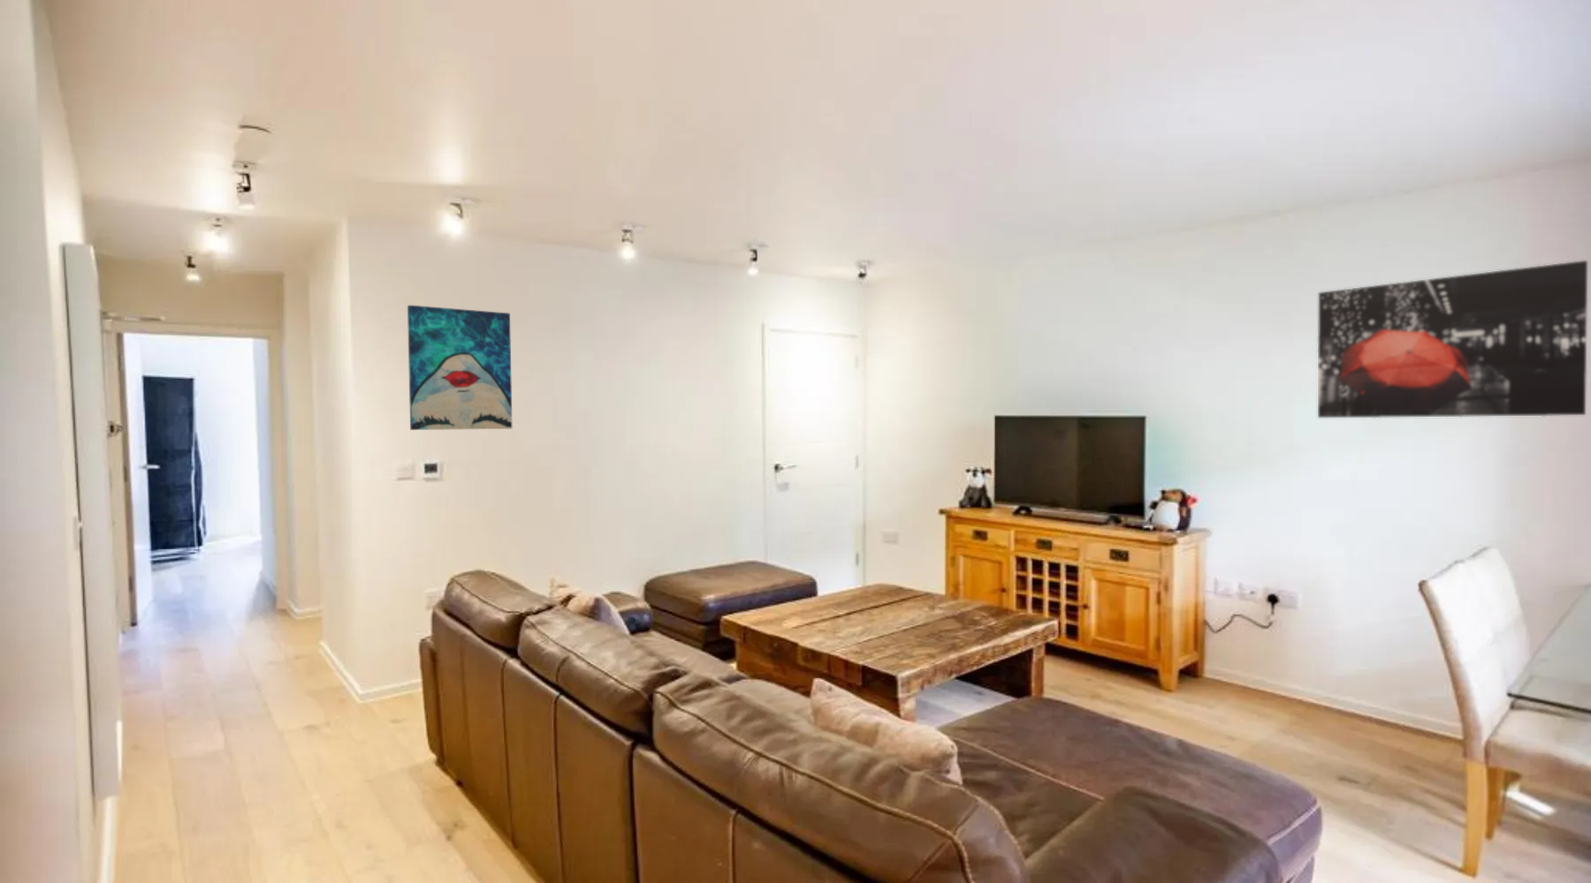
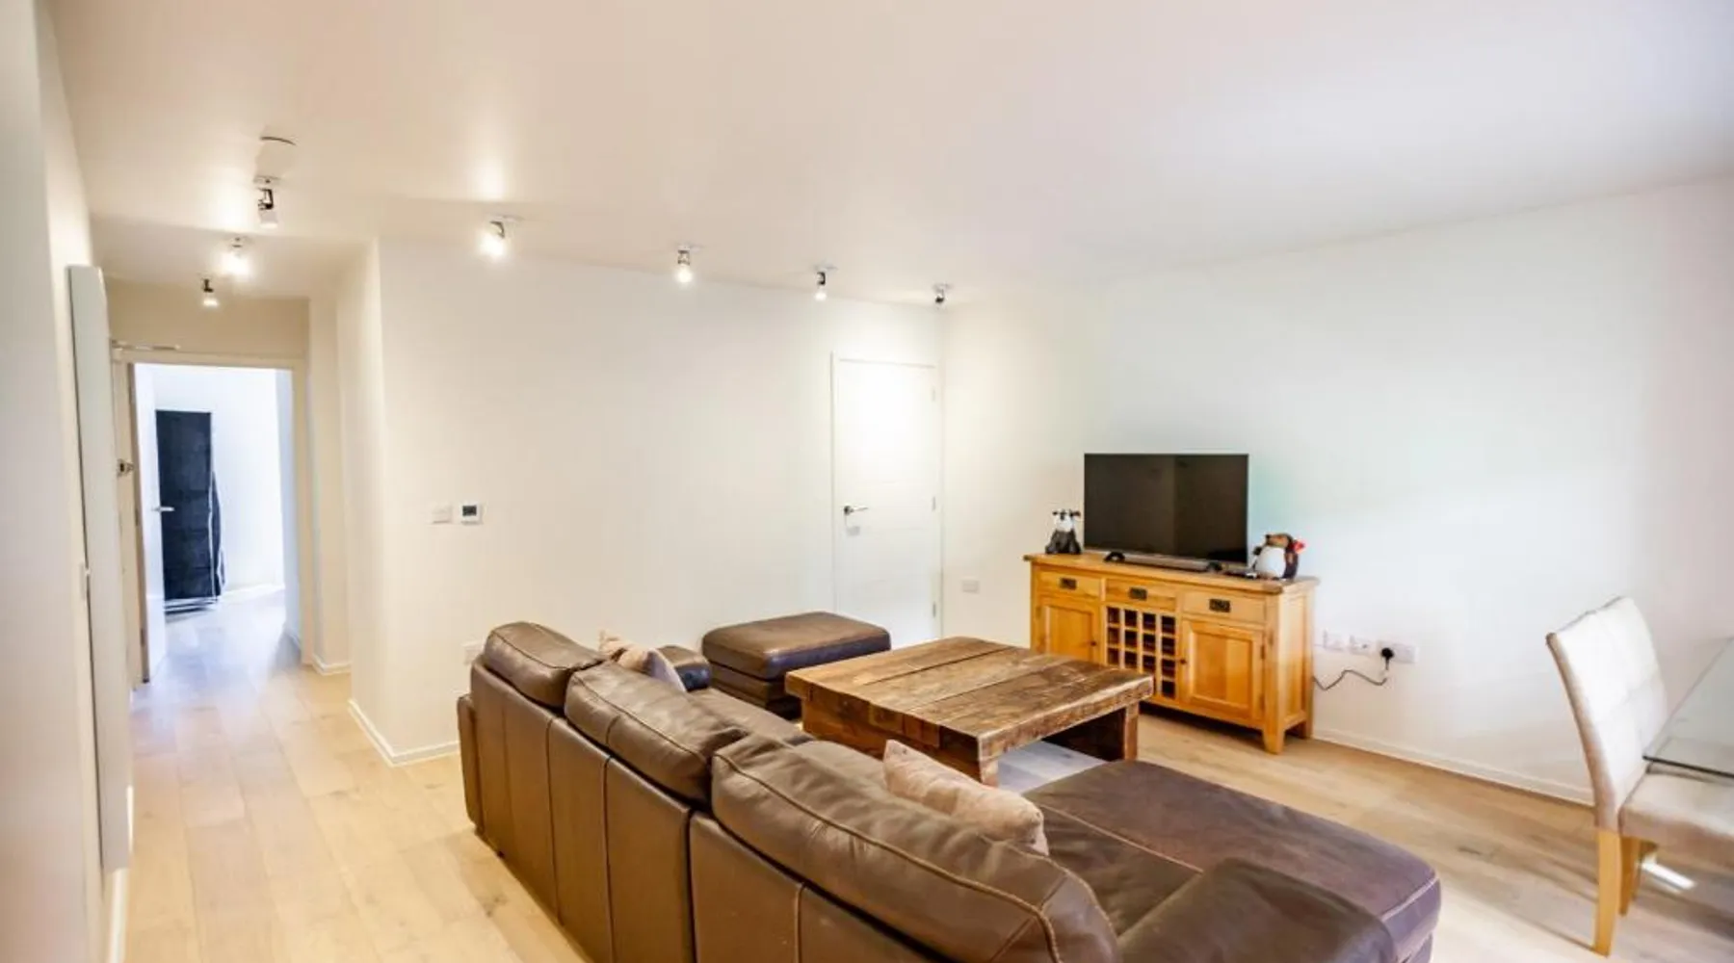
- wall art [1317,260,1589,419]
- wall art [407,304,513,431]
